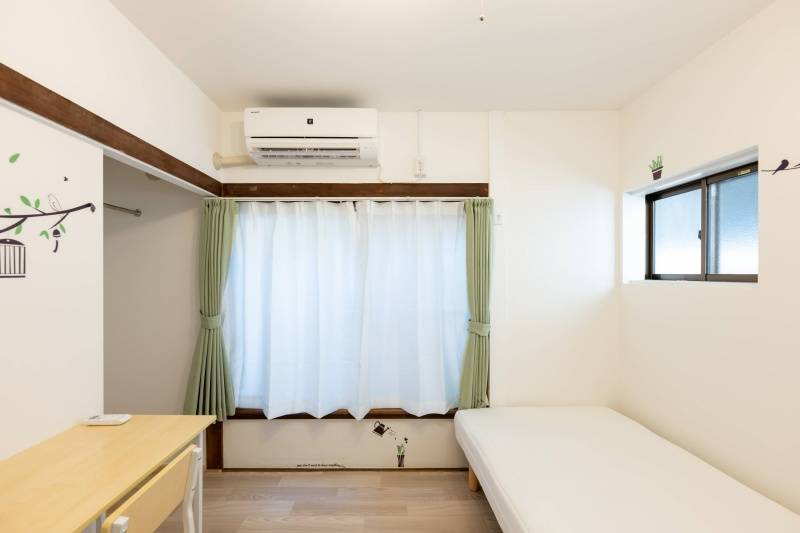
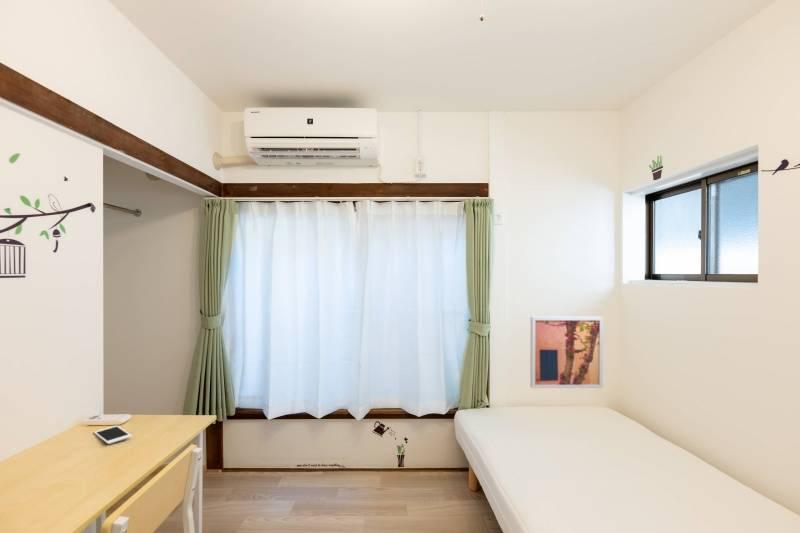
+ wall art [529,316,604,389]
+ cell phone [93,425,133,445]
